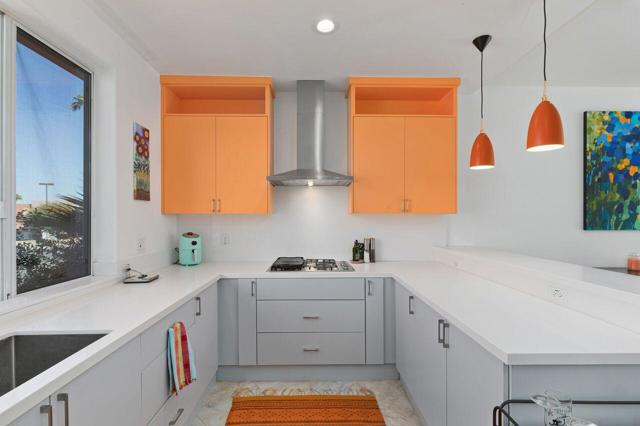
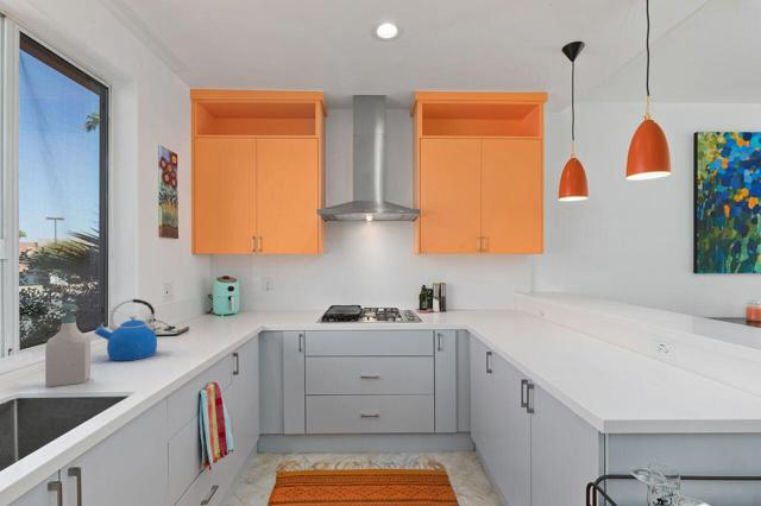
+ kettle [93,298,158,362]
+ soap bottle [44,303,92,388]
